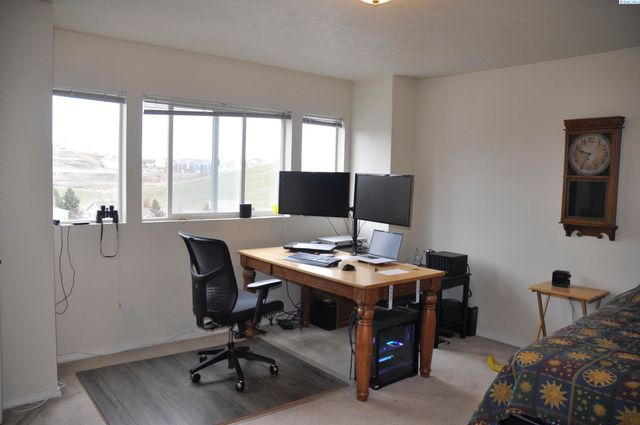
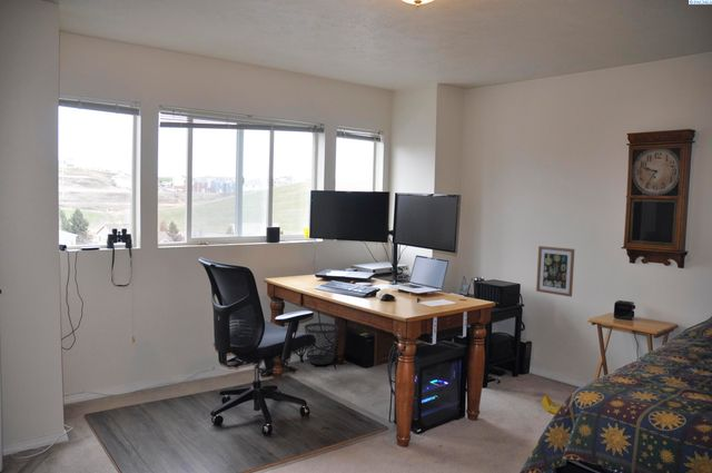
+ wastebasket [304,322,340,366]
+ wall art [535,245,575,298]
